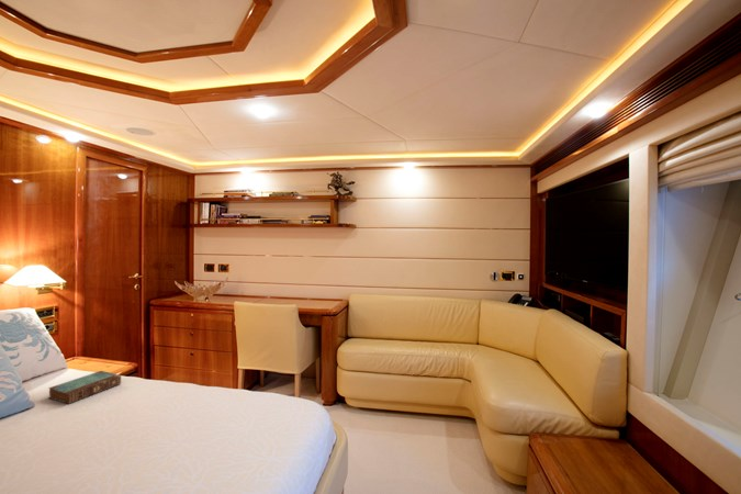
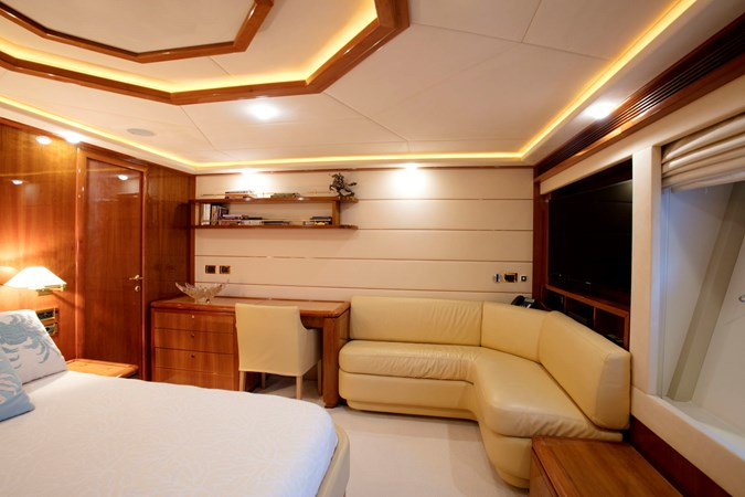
- book [47,370,122,405]
